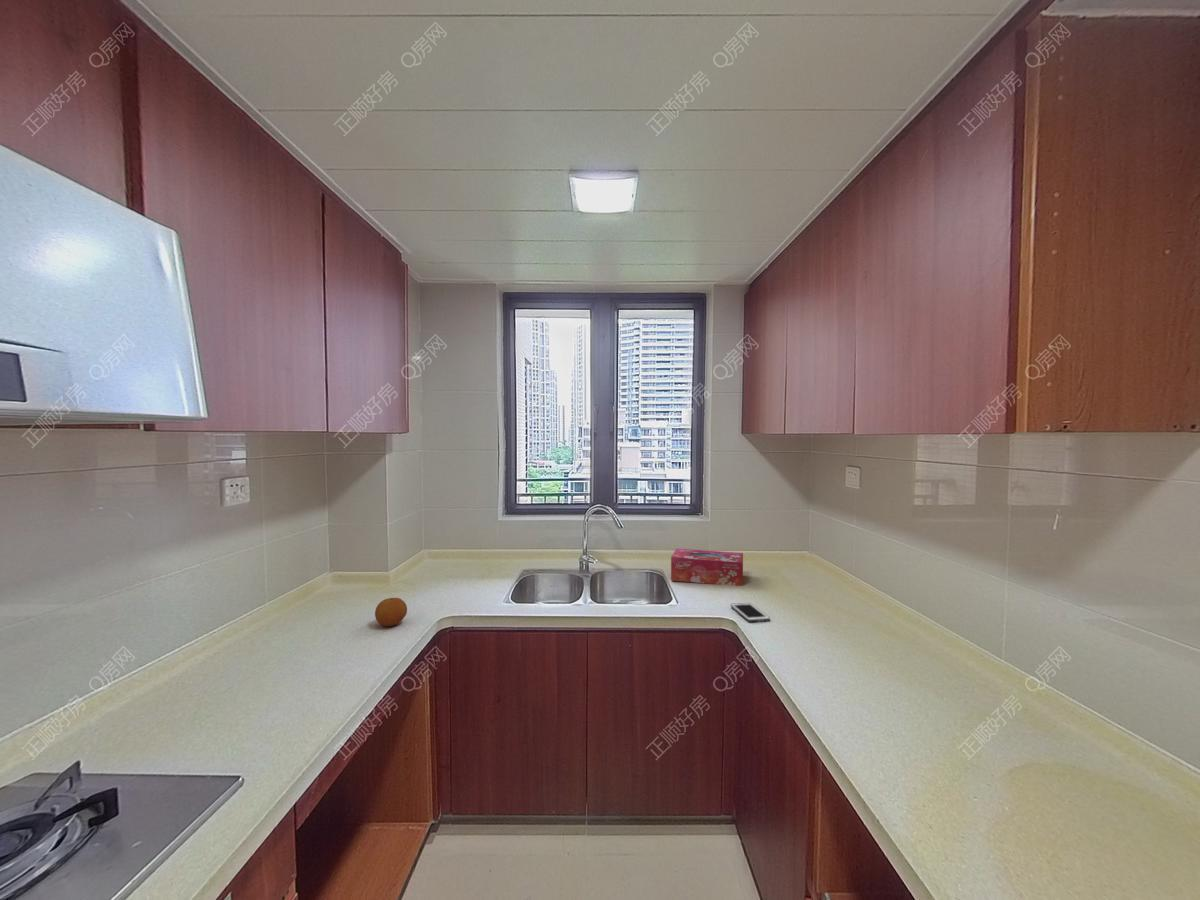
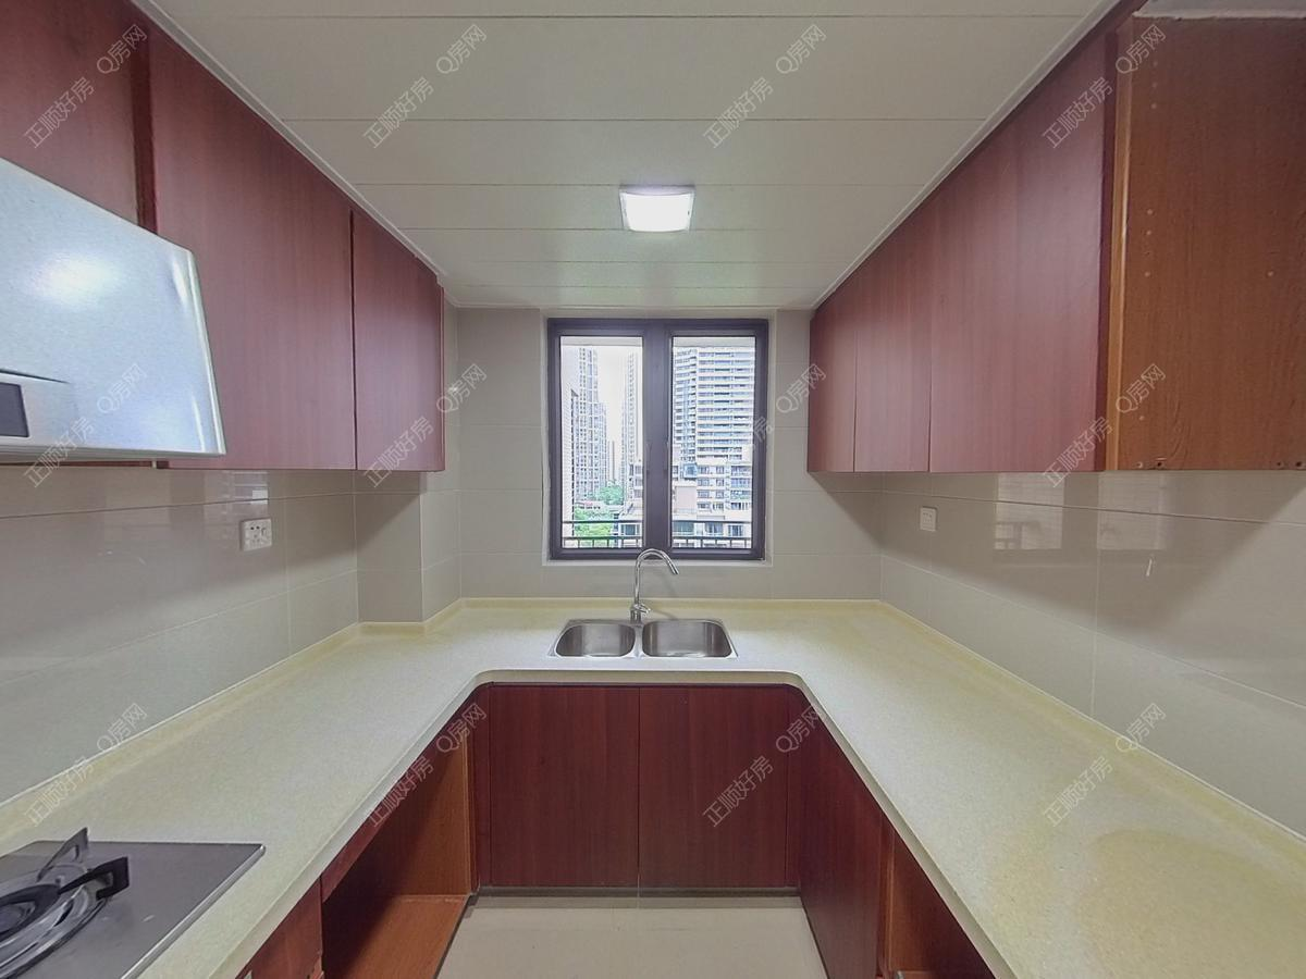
- tissue box [670,548,744,587]
- cell phone [730,602,771,623]
- fruit [374,597,408,627]
